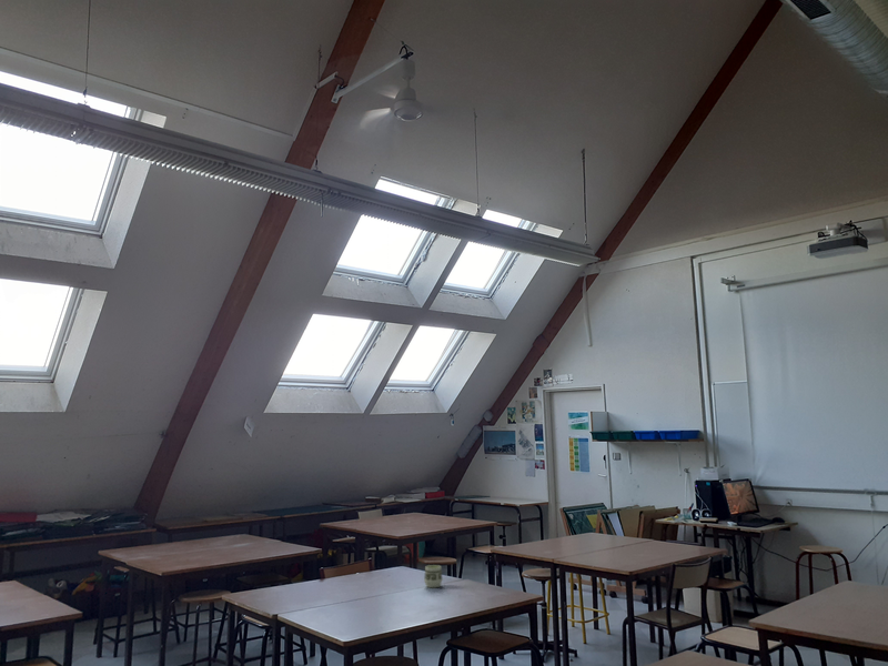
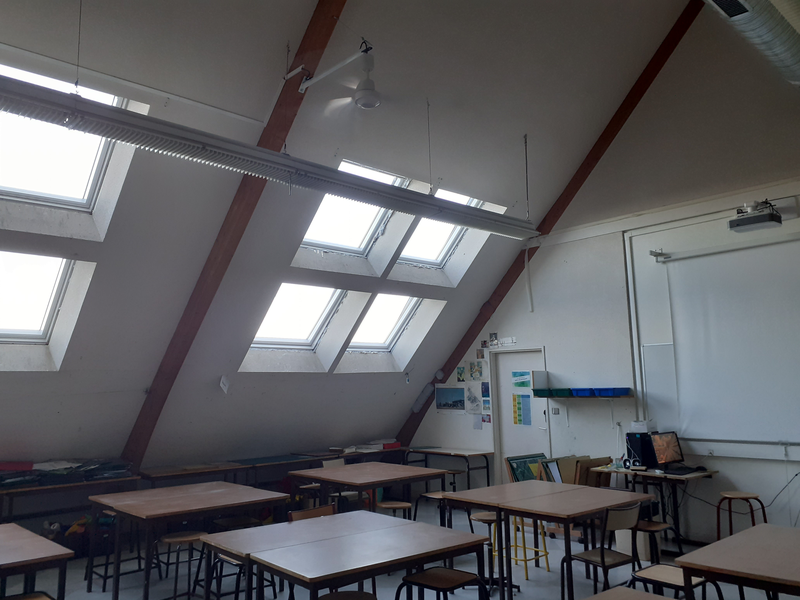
- cup [423,564,444,588]
